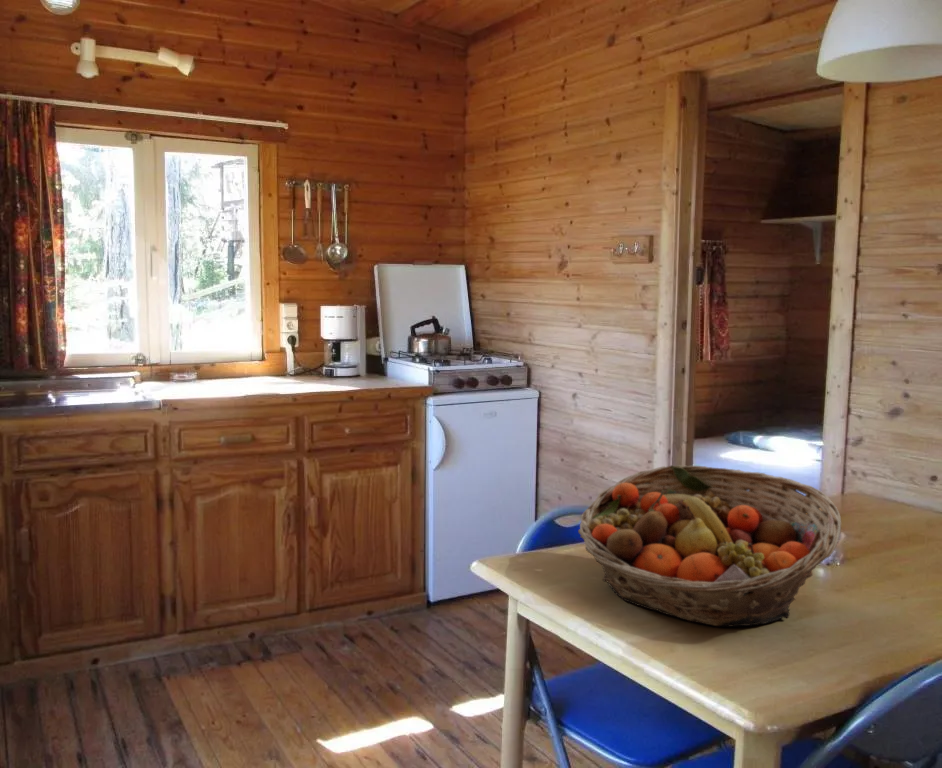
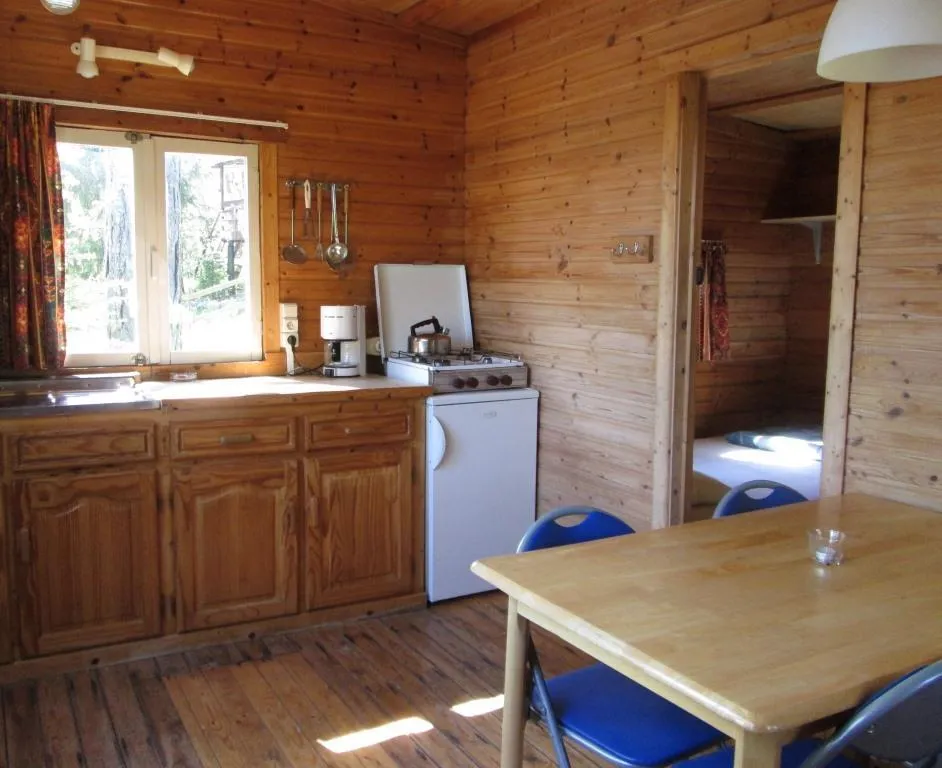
- fruit basket [577,464,842,628]
